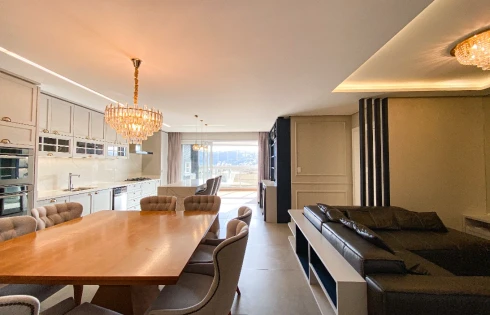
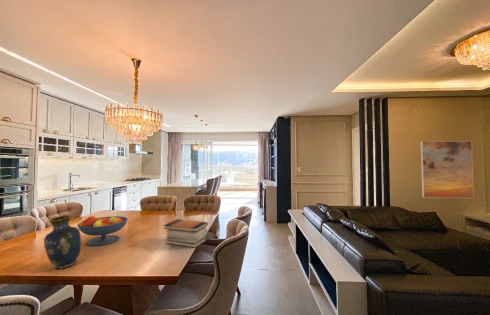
+ fruit bowl [76,215,129,247]
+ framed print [420,140,475,199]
+ book stack [162,219,209,249]
+ vase [43,214,82,270]
